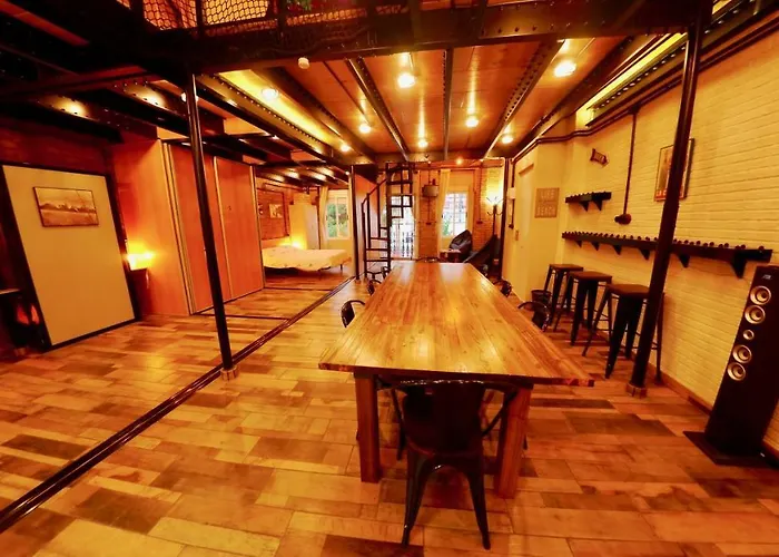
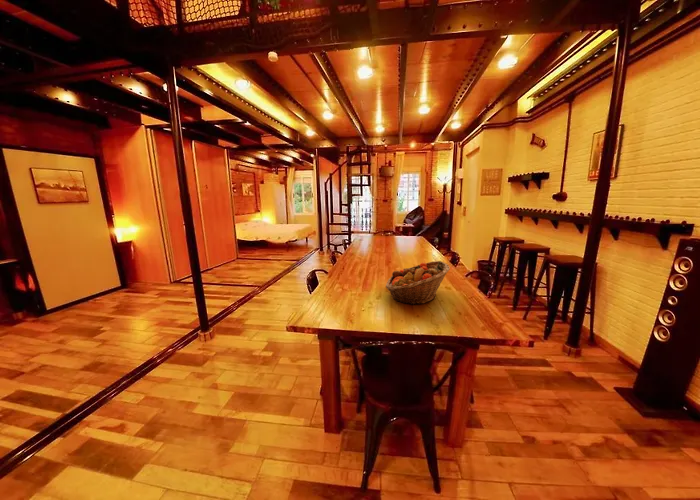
+ fruit basket [385,260,451,306]
